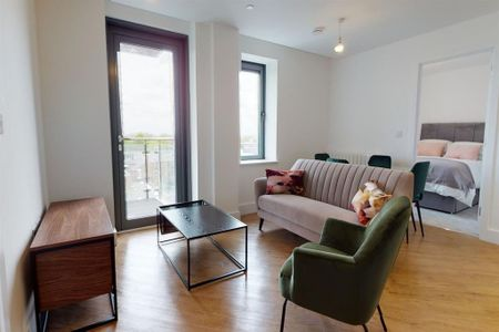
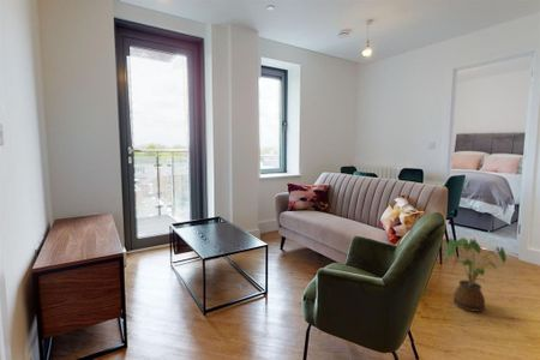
+ house plant [443,236,508,313]
